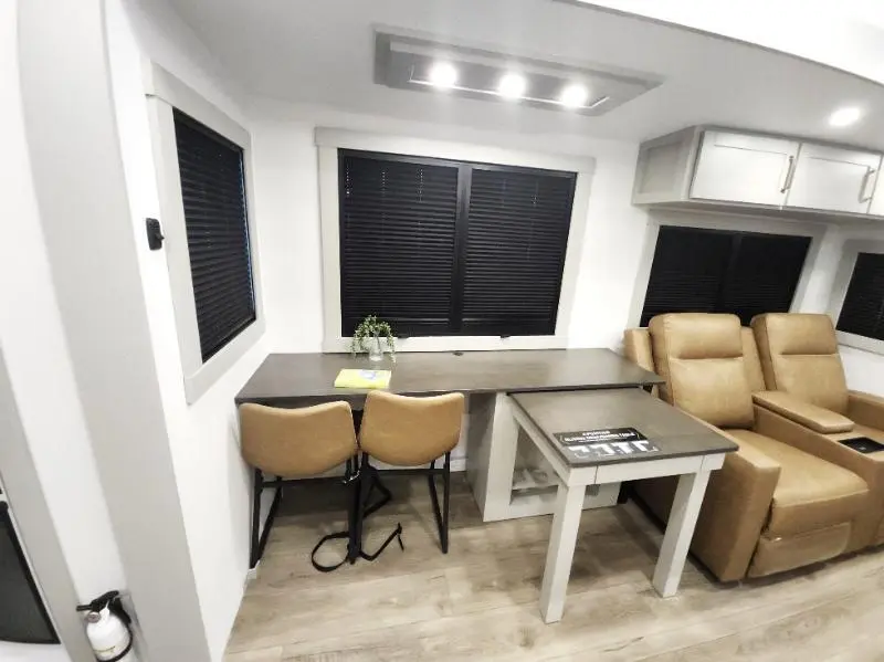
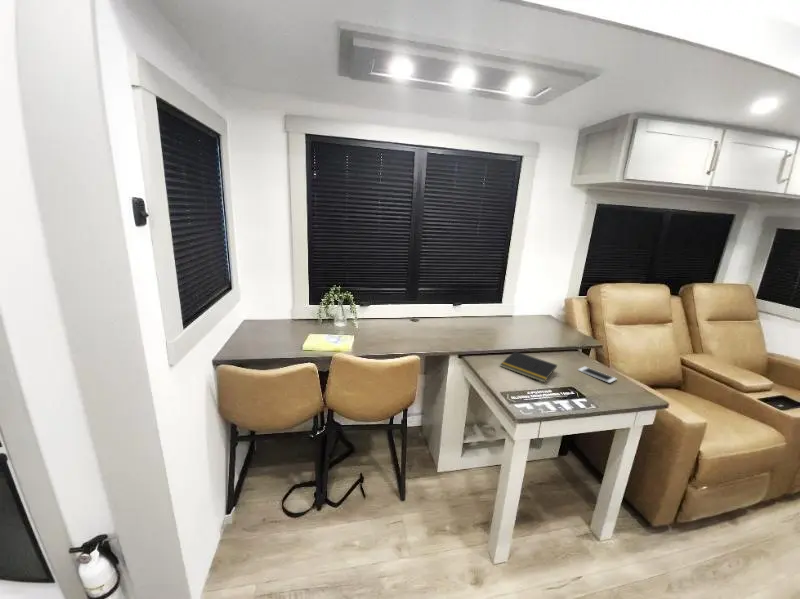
+ notepad [499,350,558,383]
+ cell phone [577,366,618,384]
